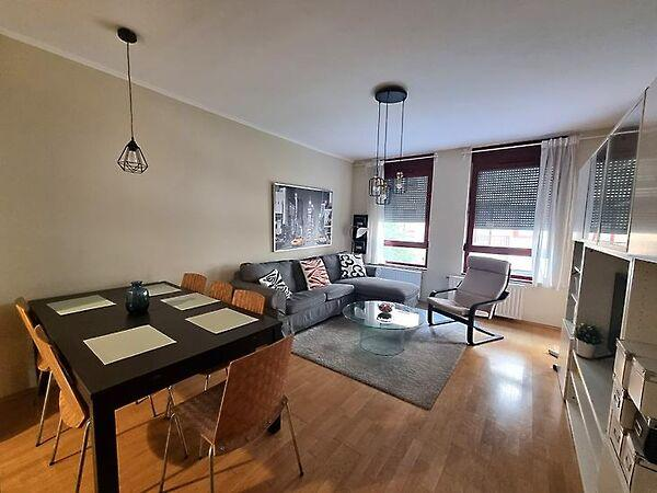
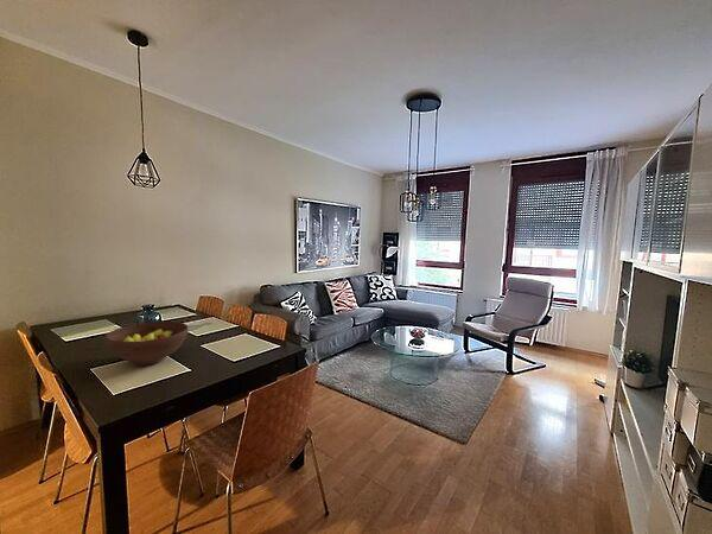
+ fruit bowl [104,320,189,367]
